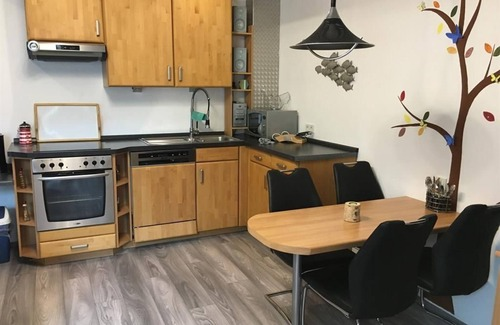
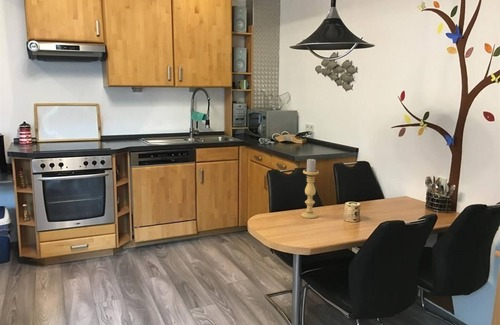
+ candle holder [300,157,320,219]
